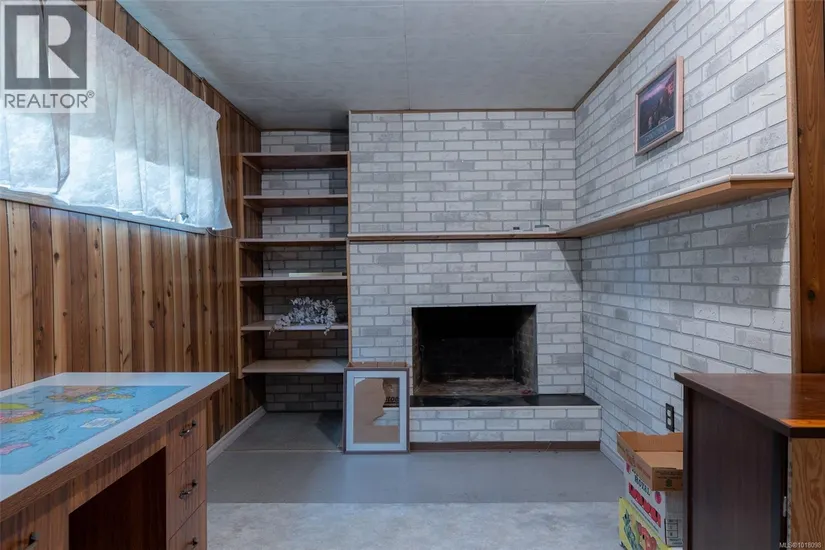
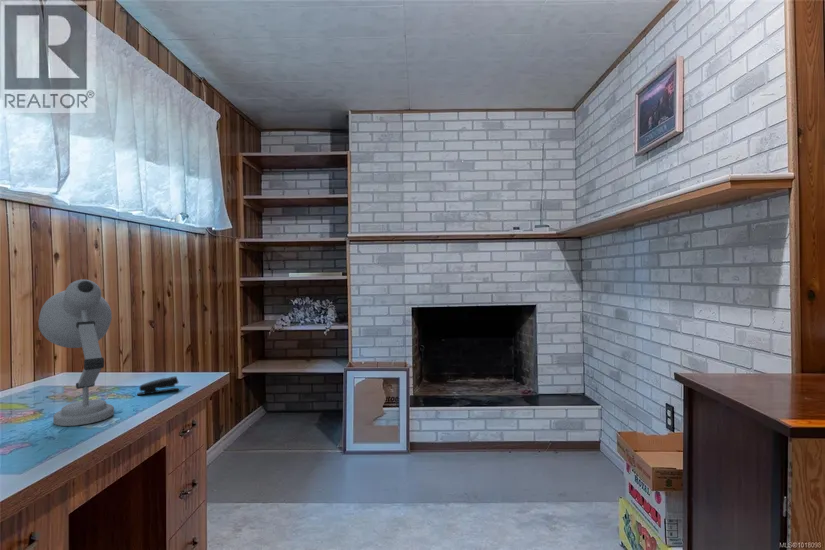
+ stapler [136,375,180,396]
+ desk lamp [37,279,115,427]
